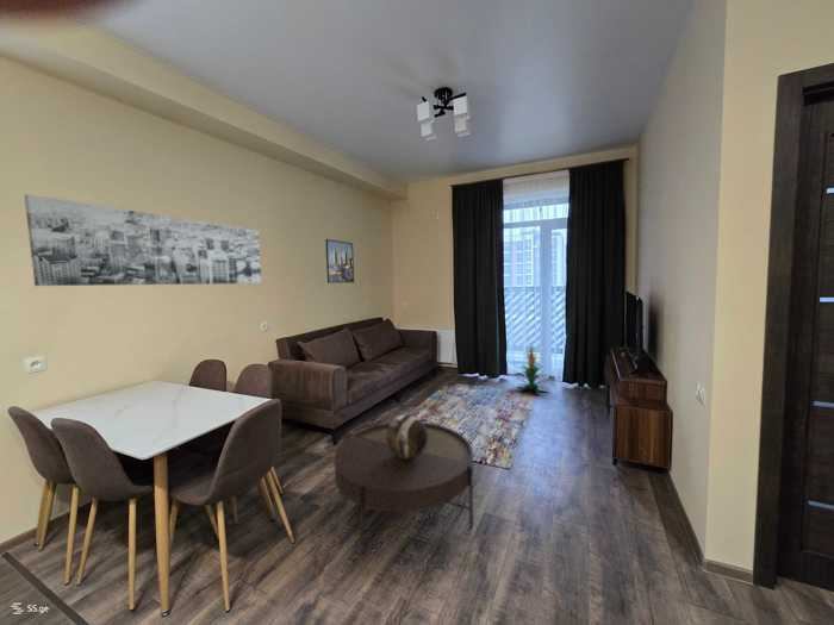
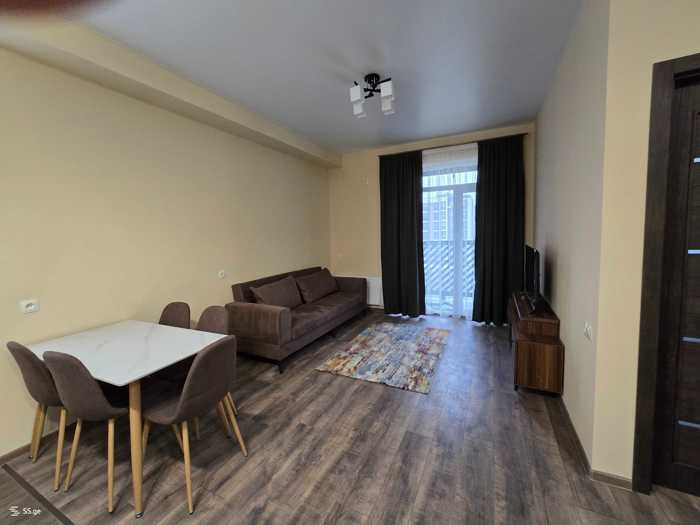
- indoor plant [515,343,549,394]
- decorative bowl [386,413,428,458]
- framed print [324,238,355,285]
- wall art [23,193,262,287]
- coffee table [332,421,474,555]
